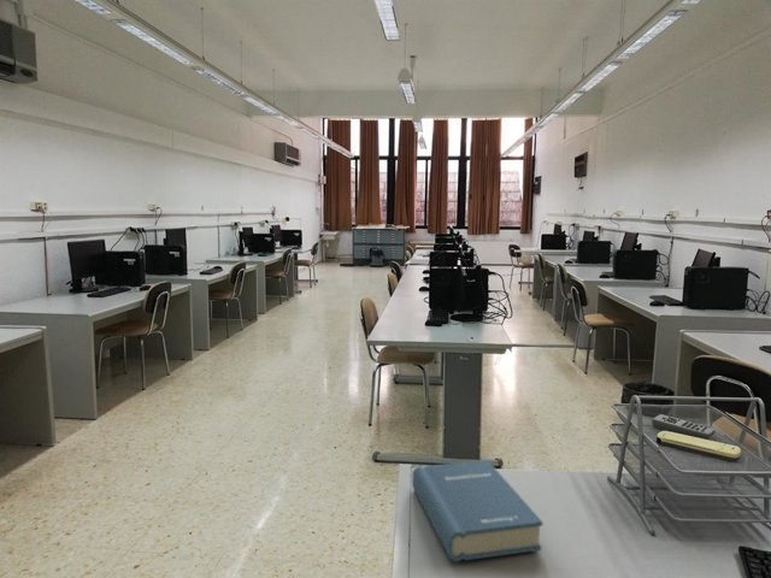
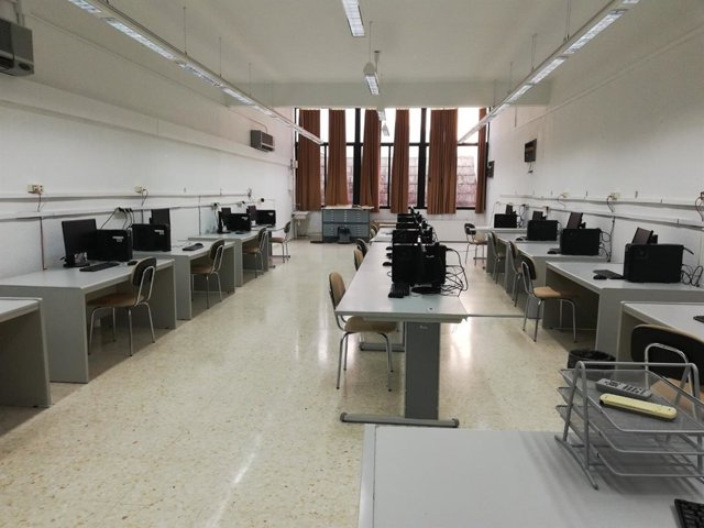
- hardback book [411,459,543,562]
